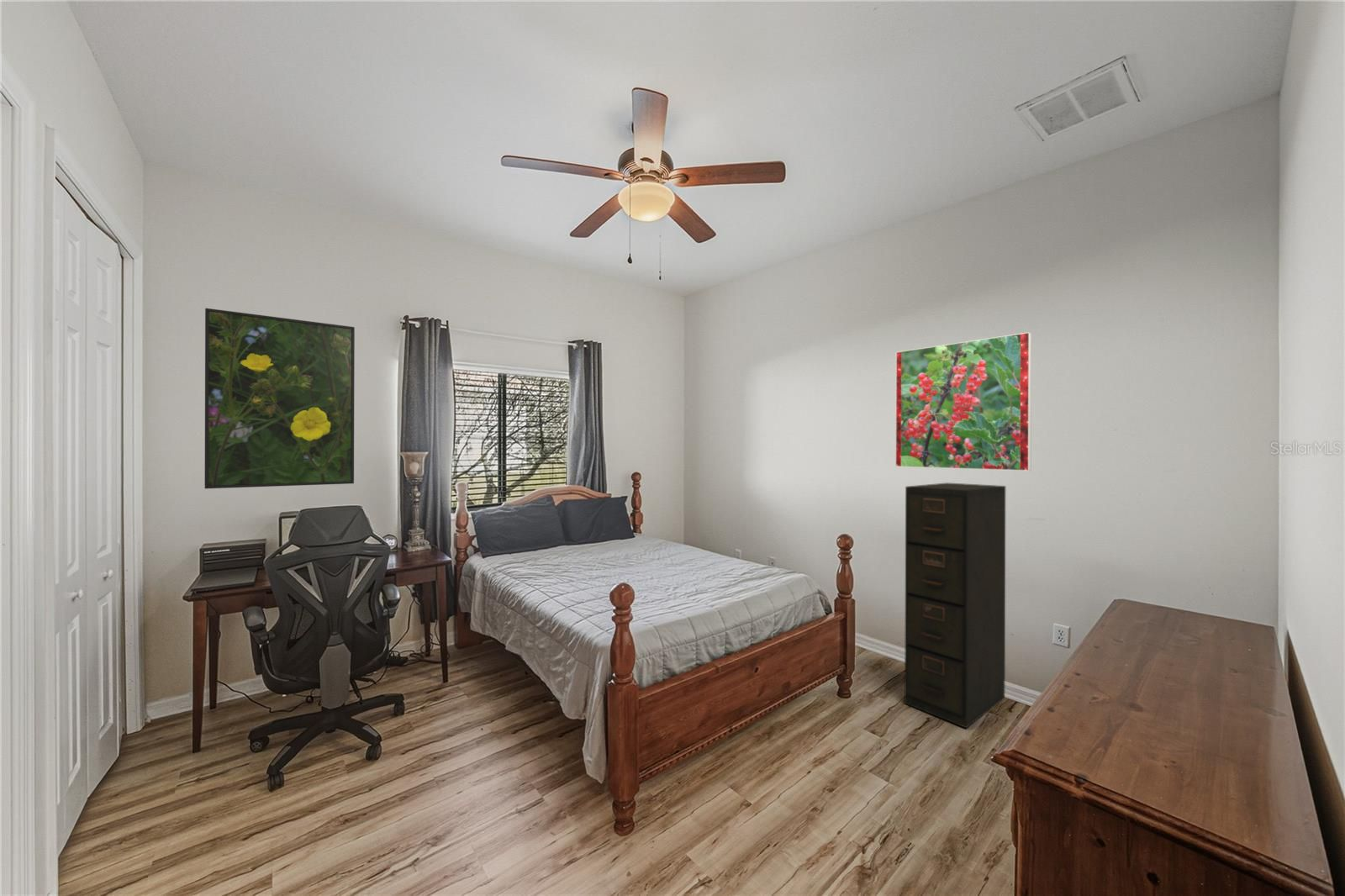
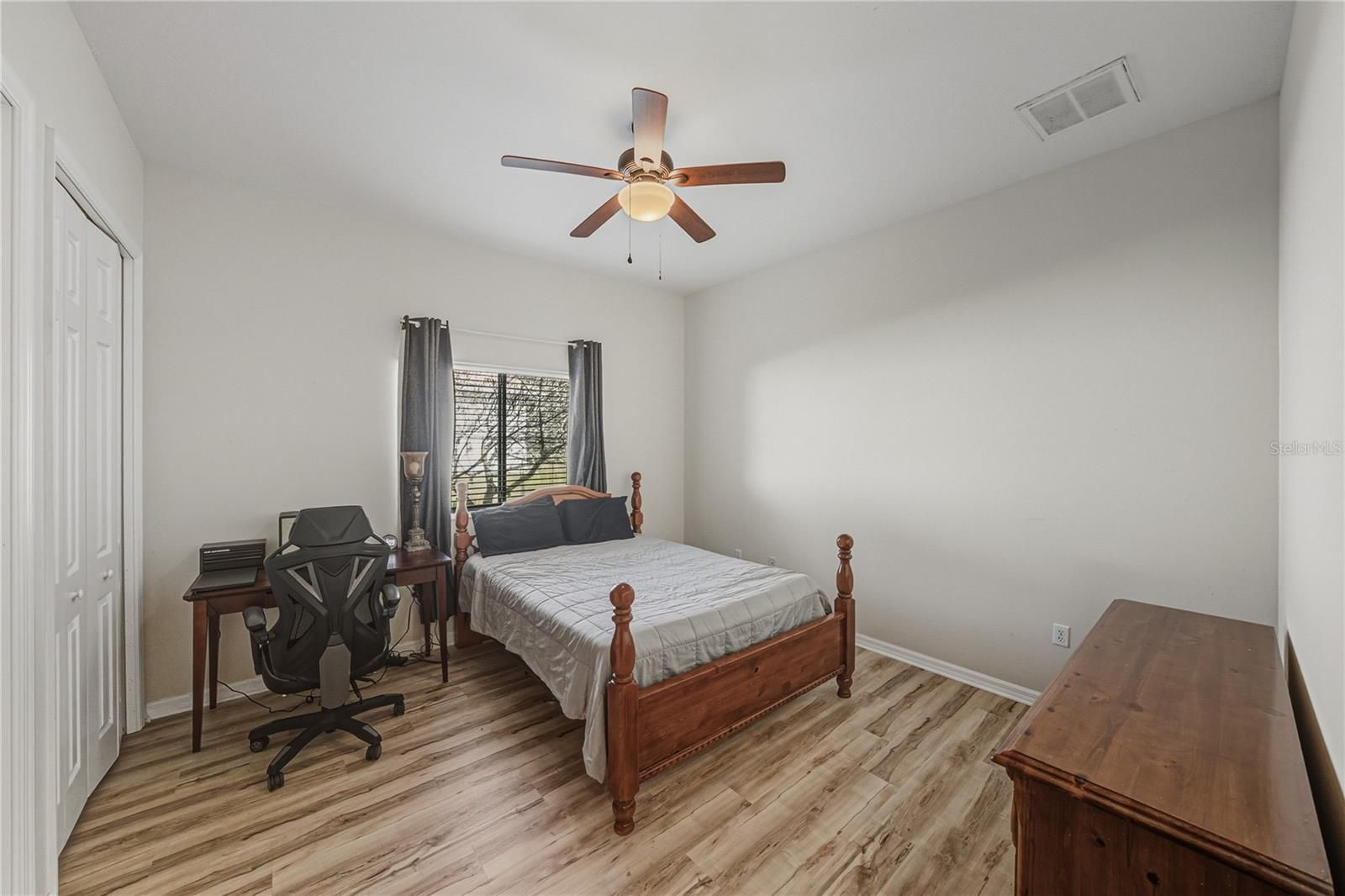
- filing cabinet [904,482,1006,729]
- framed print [204,308,356,489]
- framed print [894,331,1032,472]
